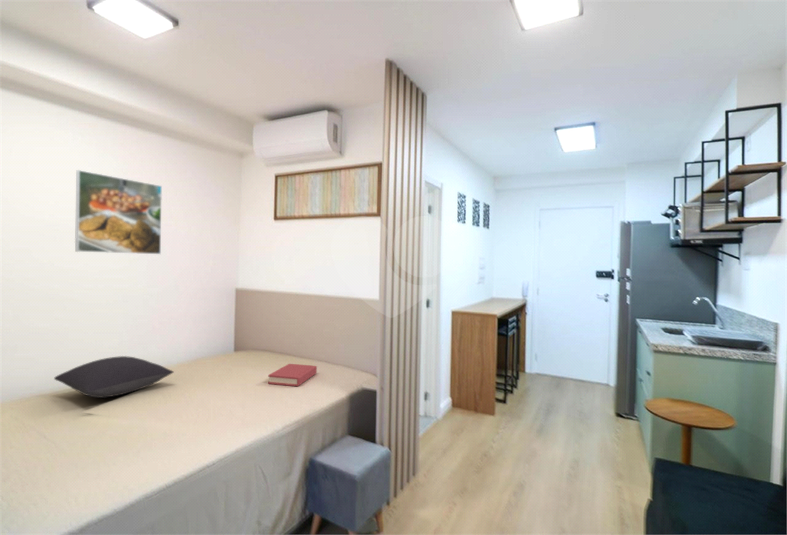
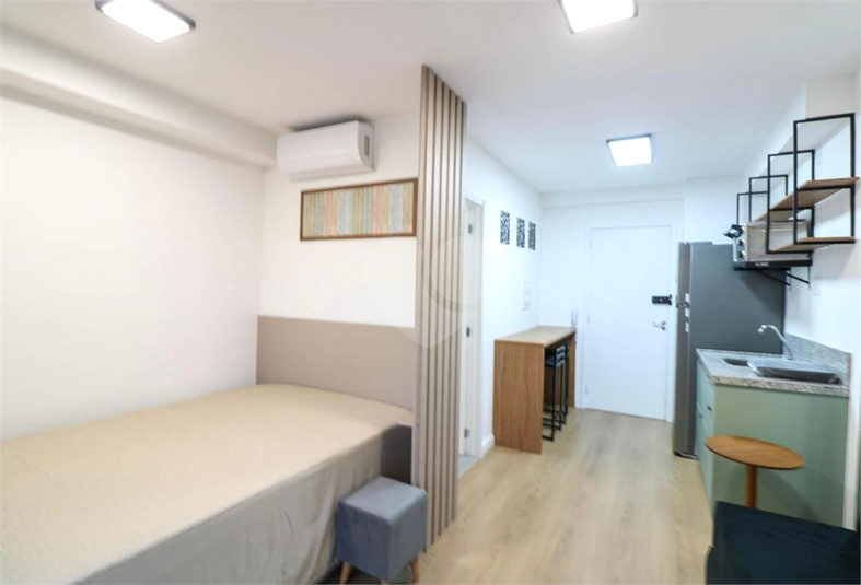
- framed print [74,169,163,255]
- pillow [53,355,175,399]
- hardback book [267,363,318,387]
